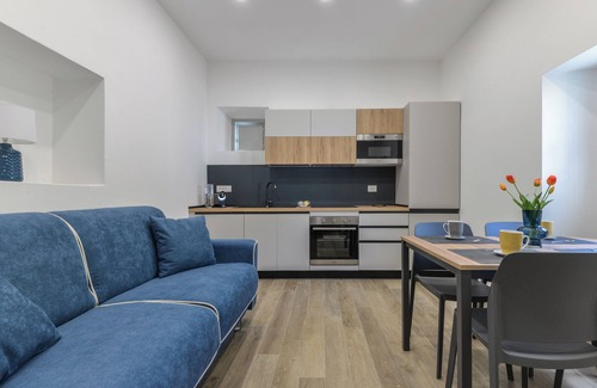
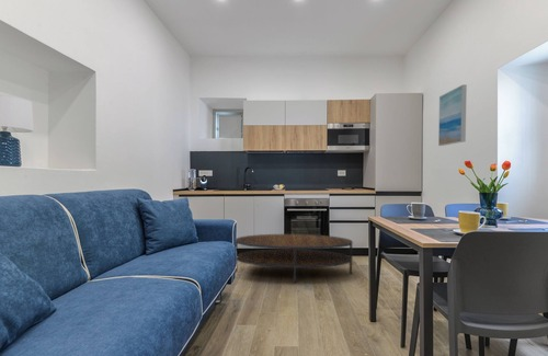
+ wall art [437,83,468,147]
+ coffee table [235,233,354,285]
